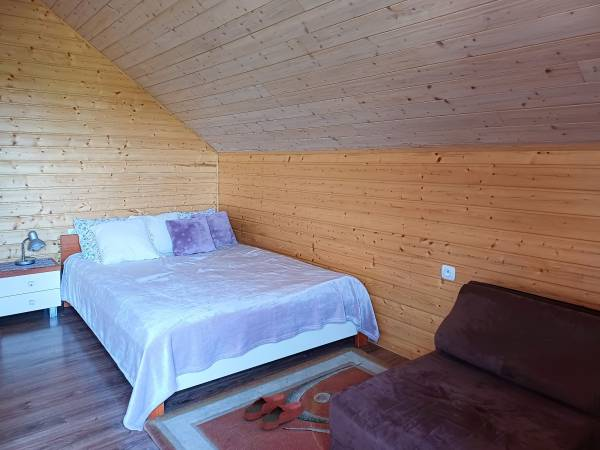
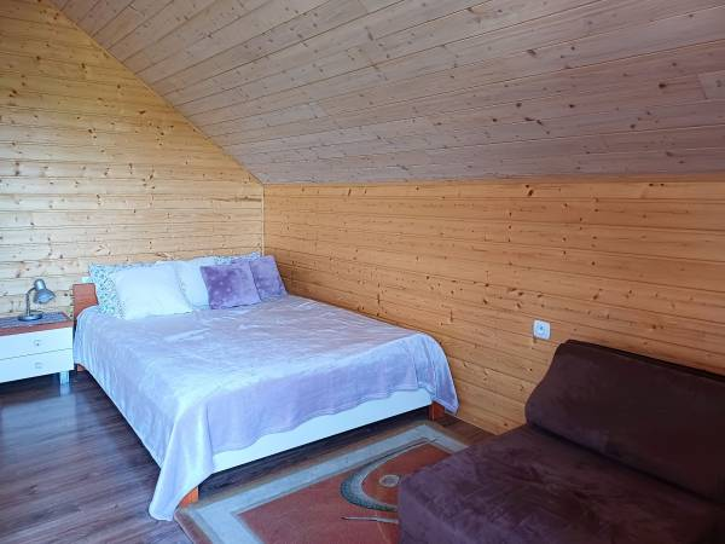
- slippers [243,393,305,431]
